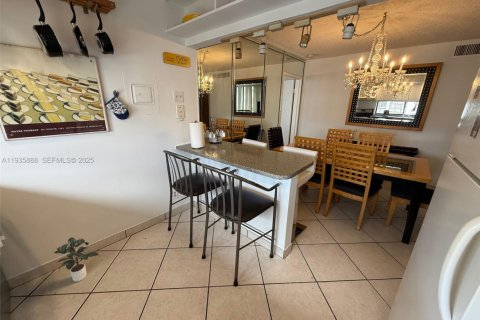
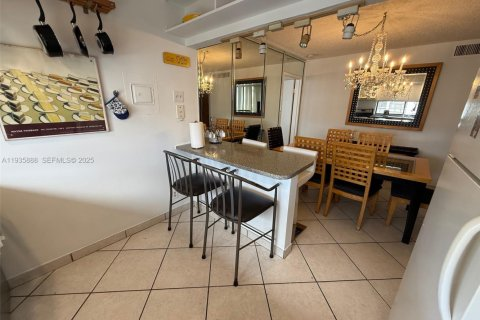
- potted plant [53,237,100,283]
